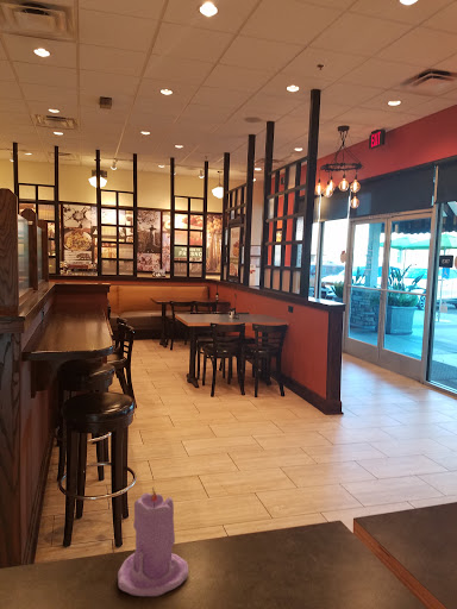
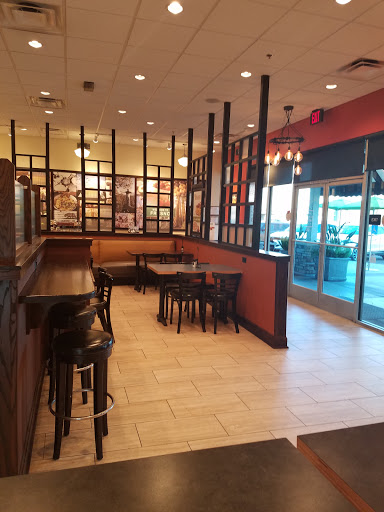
- candle [117,486,189,597]
